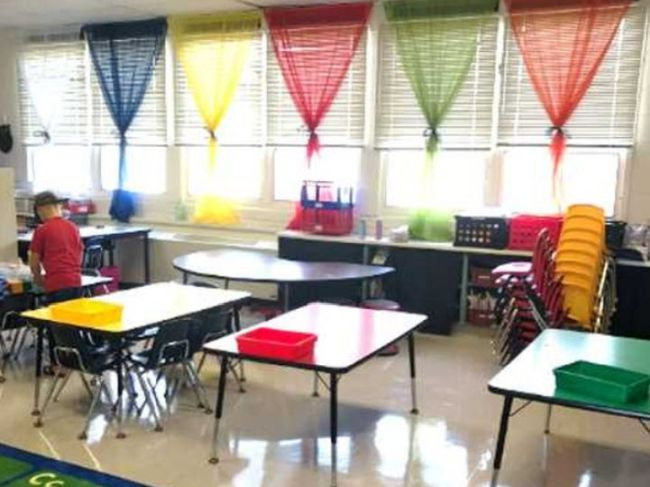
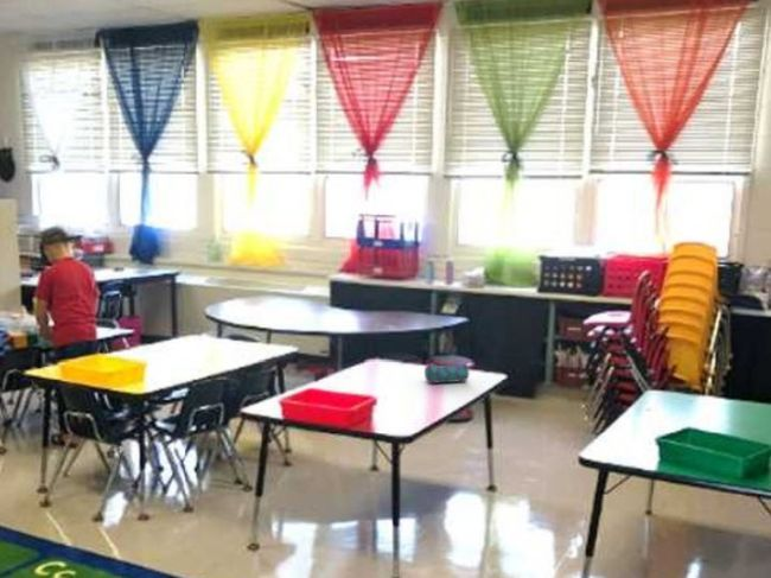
+ pencil case [423,361,470,385]
